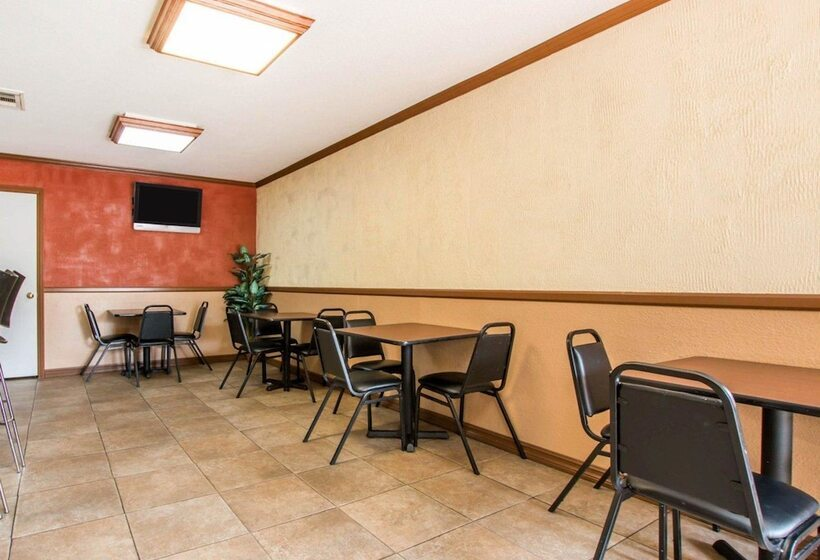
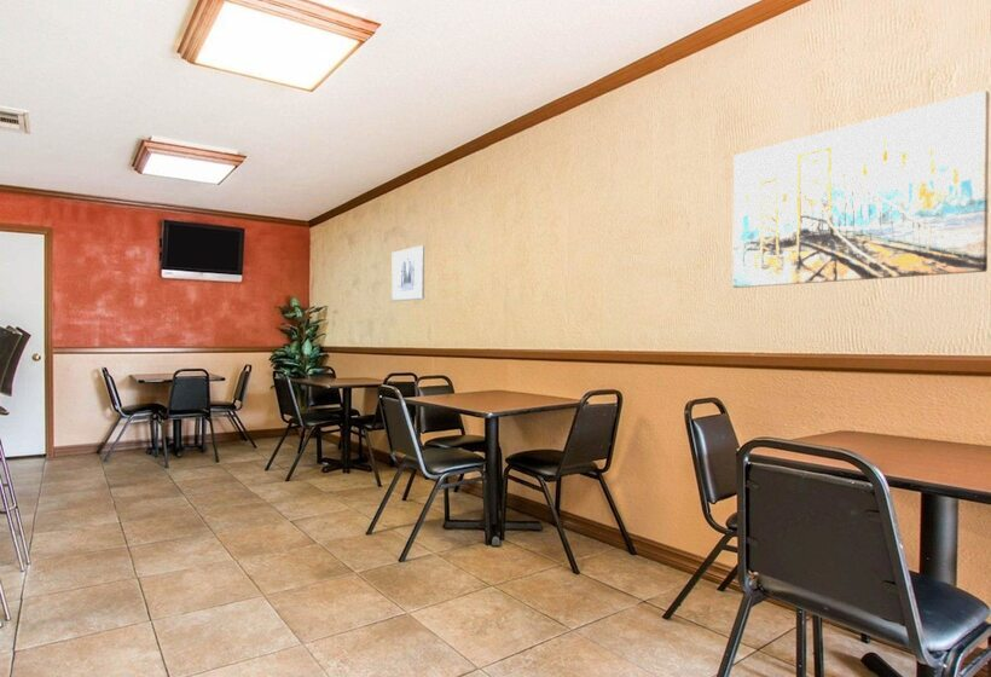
+ wall art [390,244,425,302]
+ wall art [731,88,991,289]
